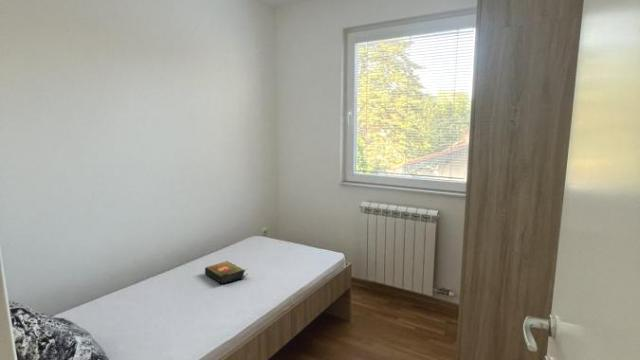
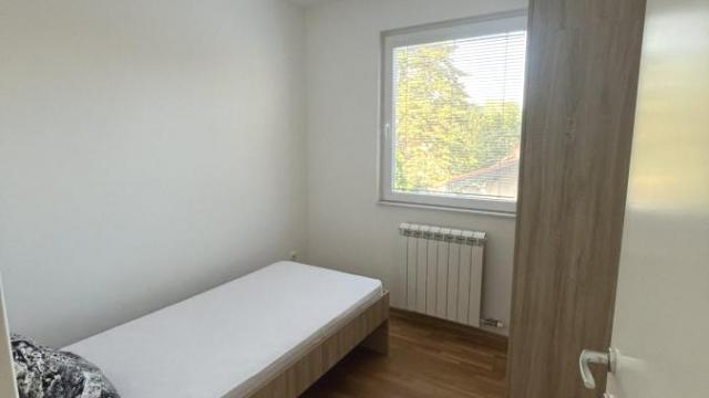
- book [204,260,249,286]
